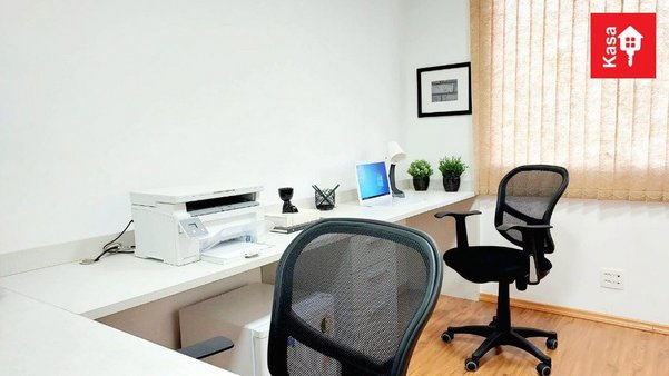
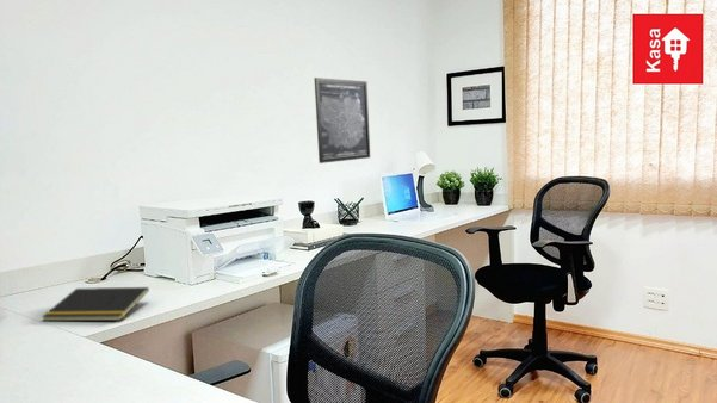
+ notepad [41,286,150,322]
+ wall art [313,76,371,165]
